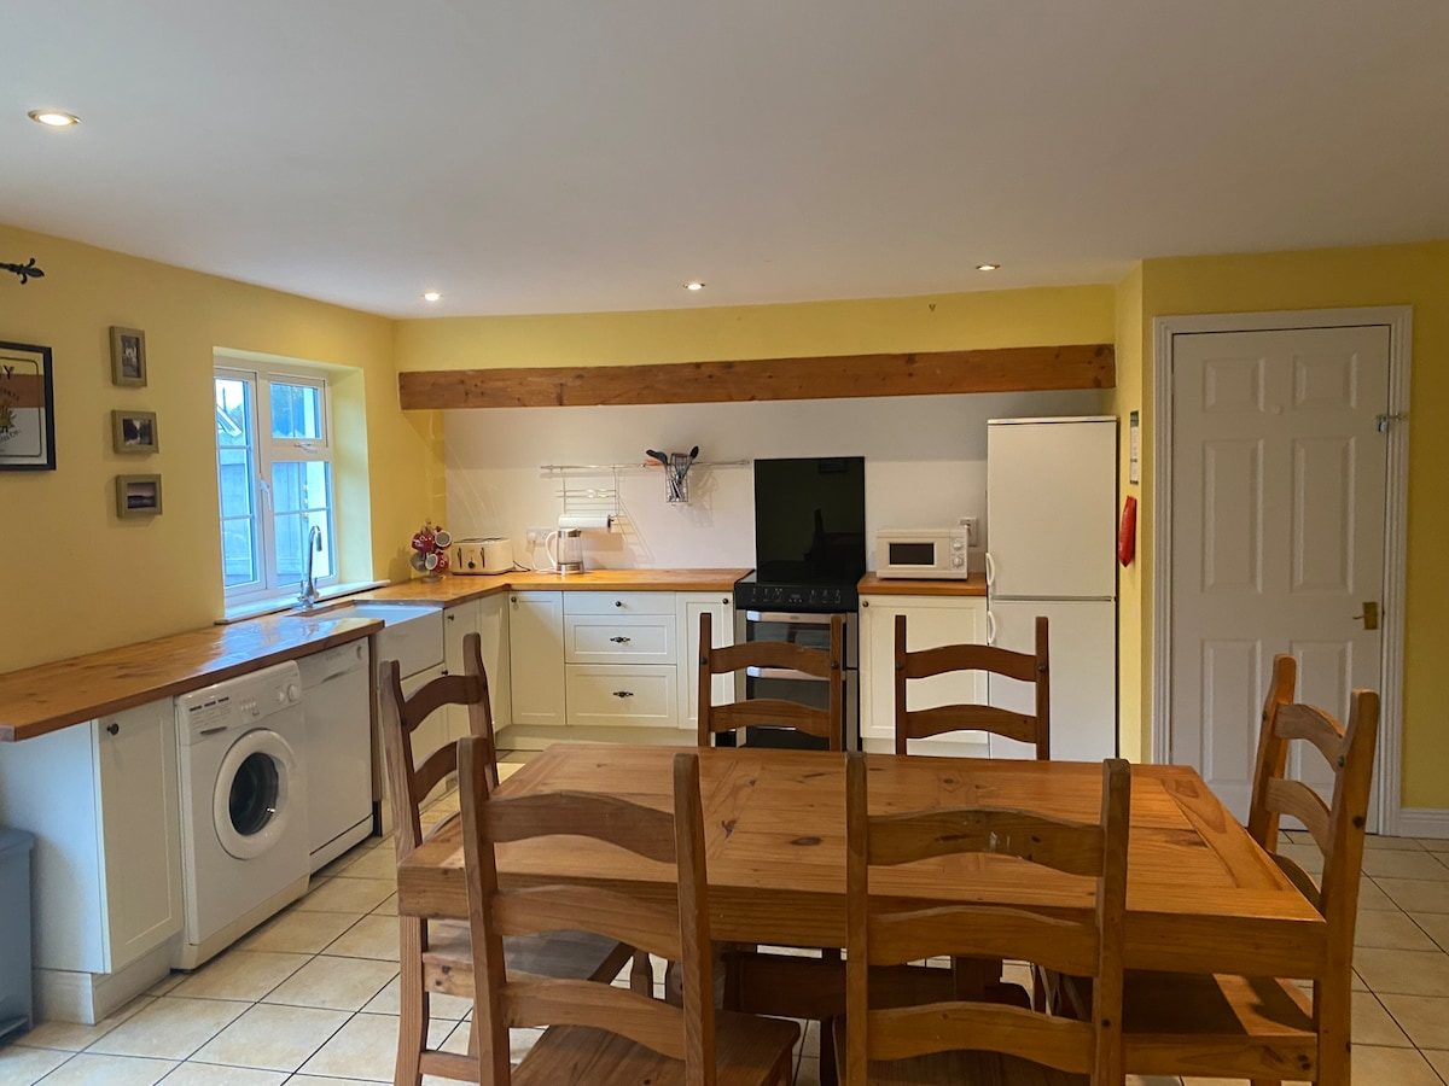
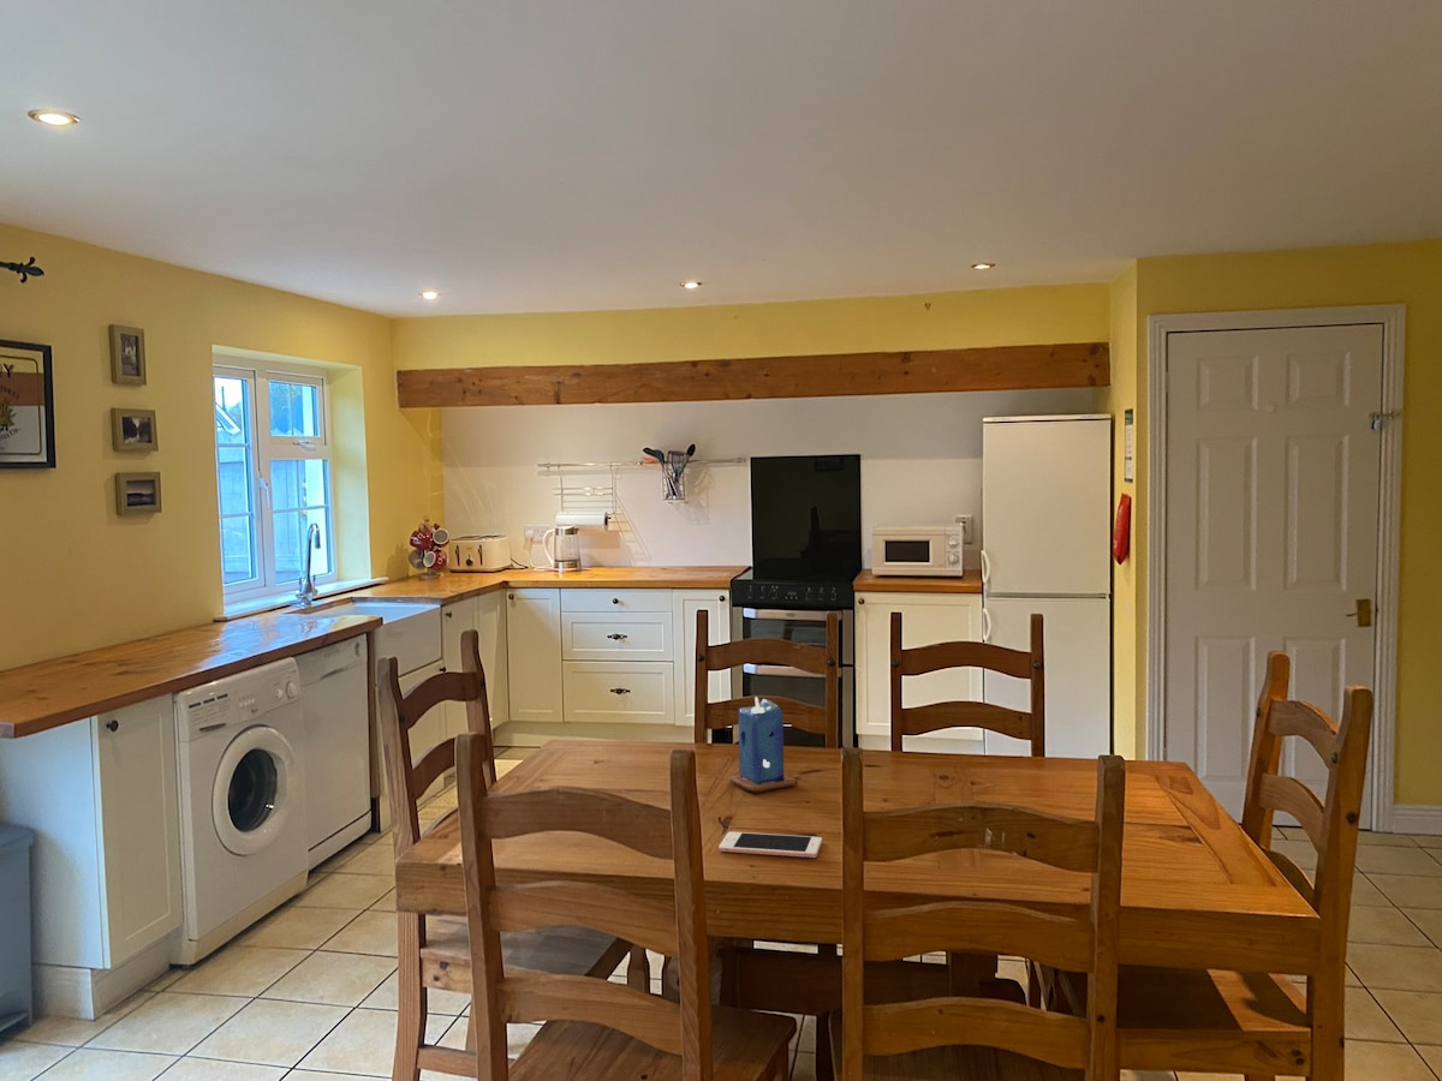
+ cell phone [717,830,823,859]
+ candle [728,695,799,794]
